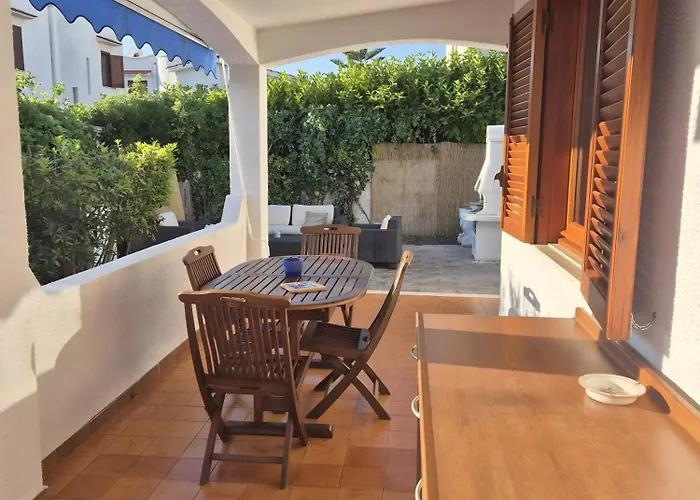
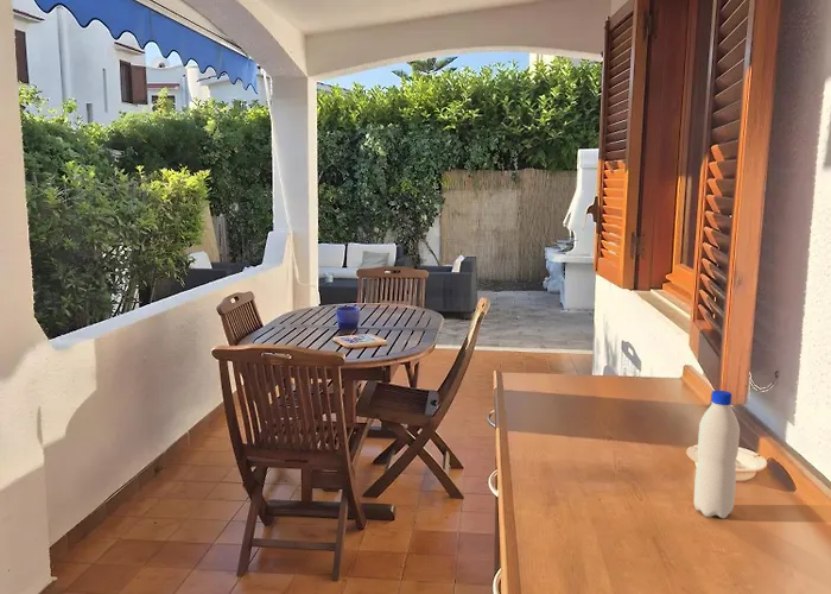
+ water bottle [693,390,741,519]
